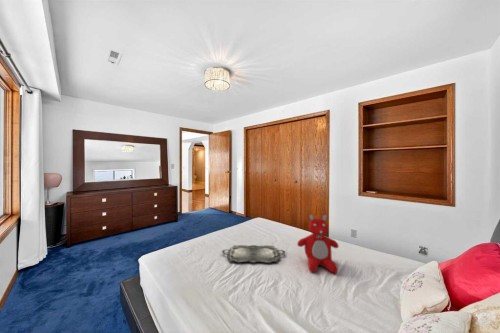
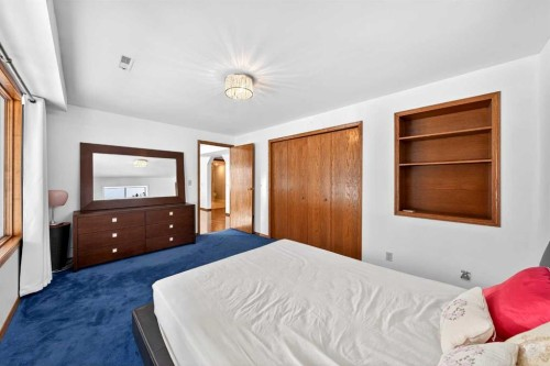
- teddy bear [296,213,339,274]
- serving tray [221,244,286,264]
